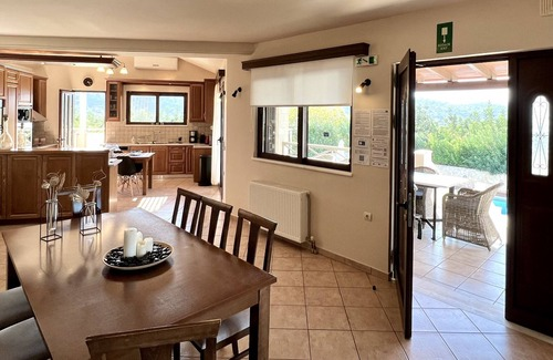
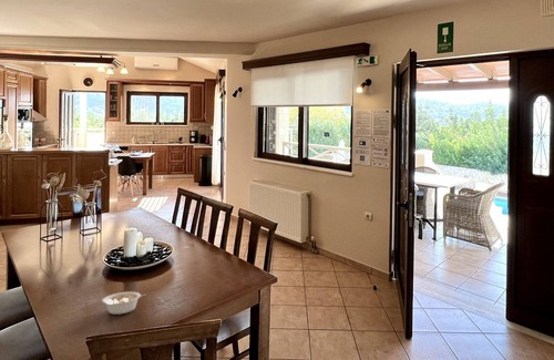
+ legume [101,291,148,316]
